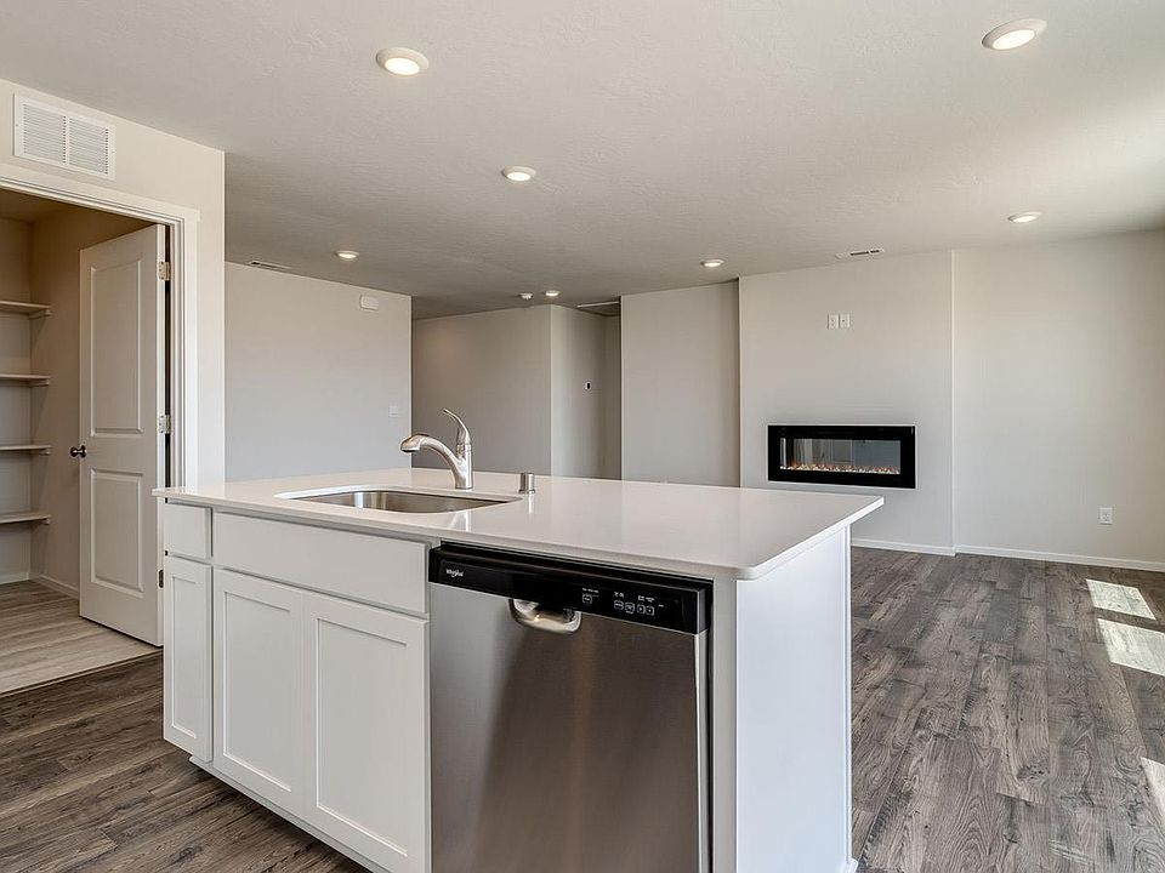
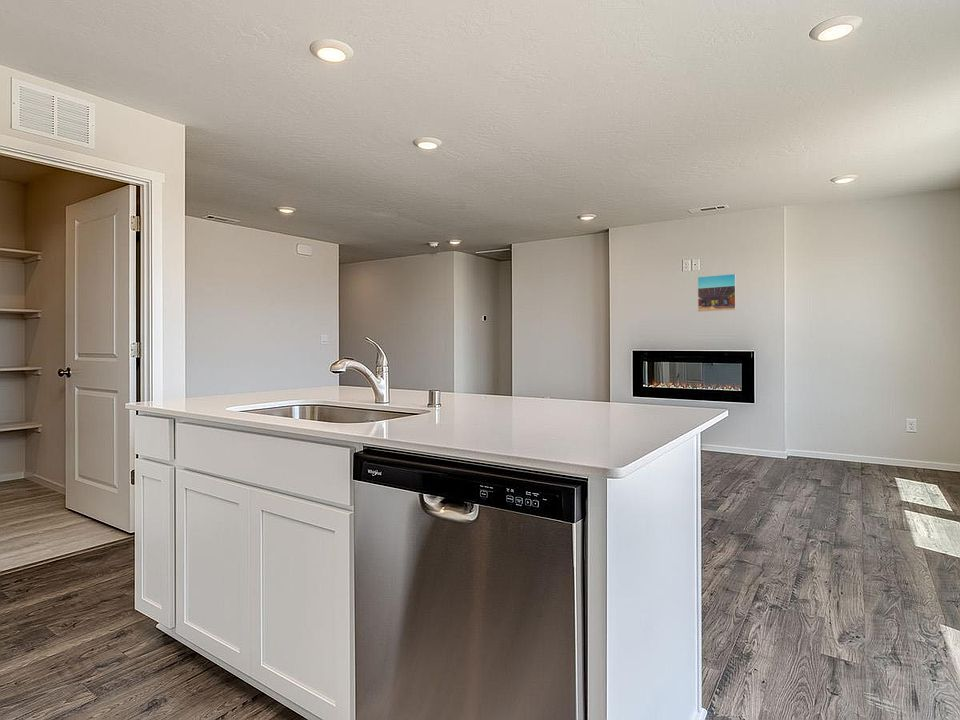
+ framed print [697,273,737,313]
